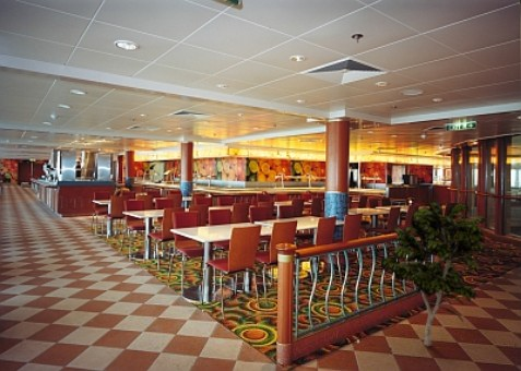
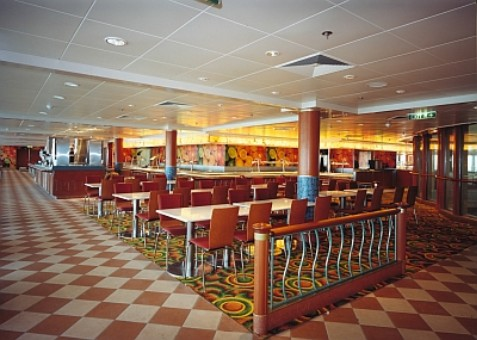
- indoor plant [379,201,486,347]
